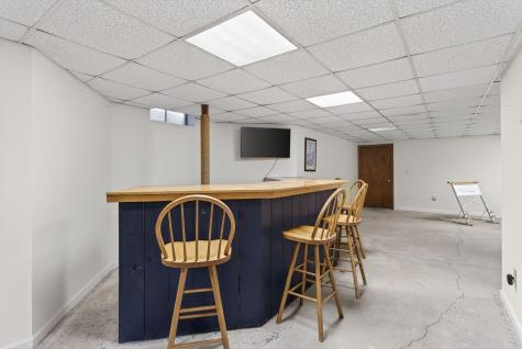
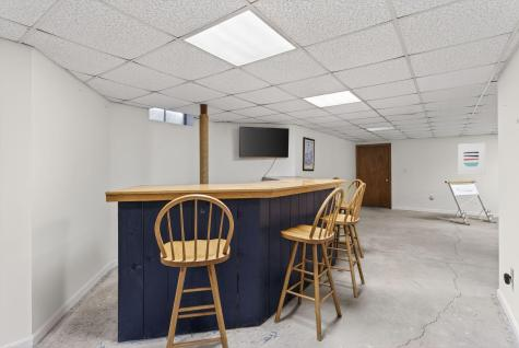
+ wall art [458,142,486,176]
